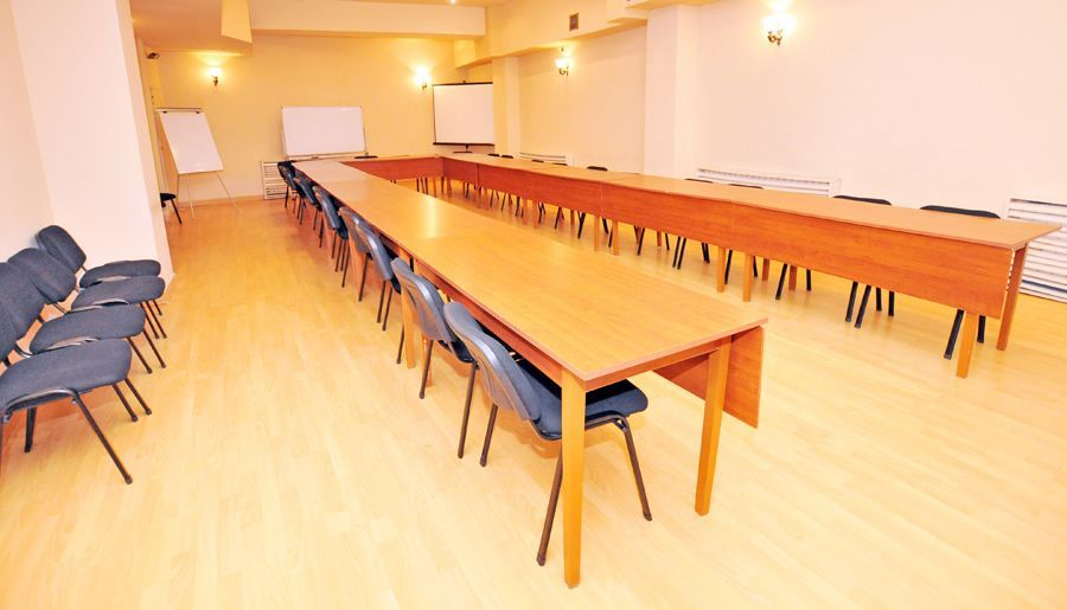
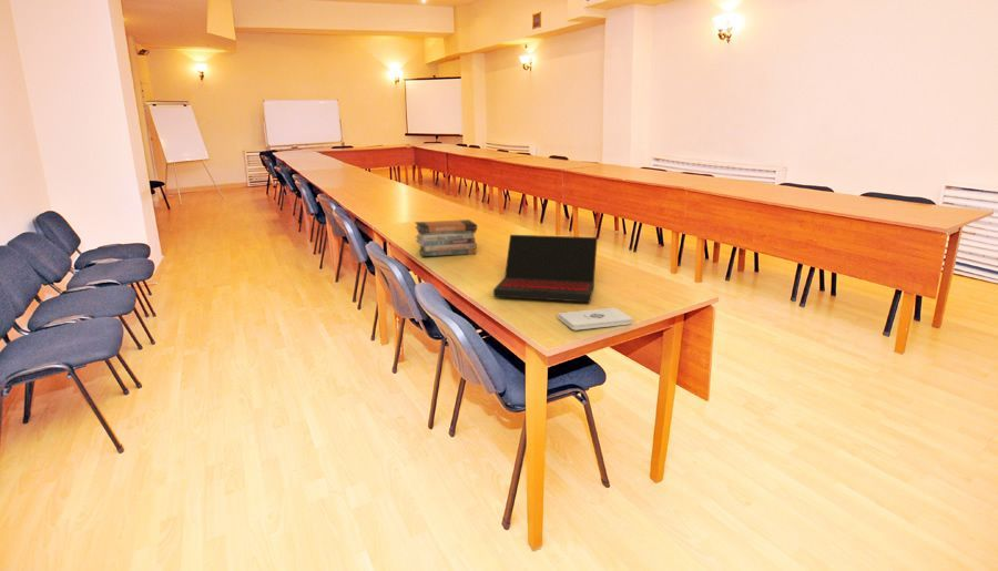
+ notepad [557,307,633,330]
+ laptop [492,234,599,304]
+ book stack [414,218,478,257]
